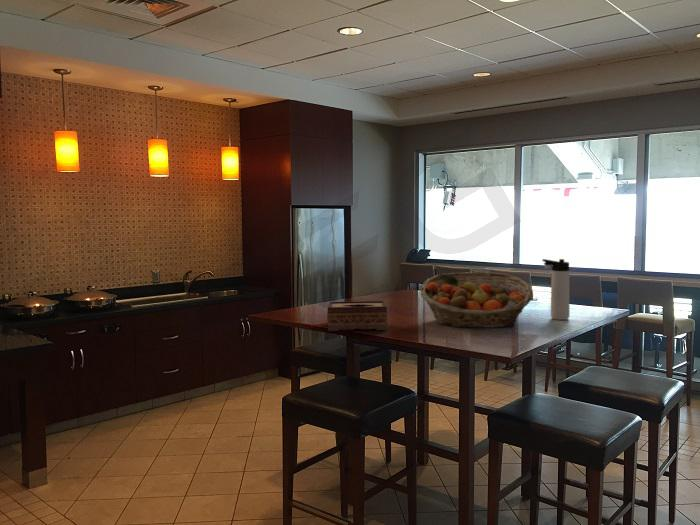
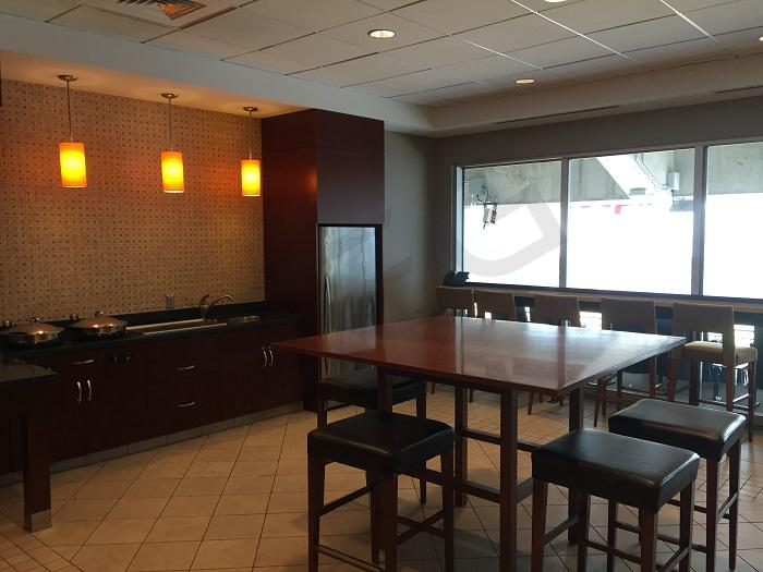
- fruit basket [419,271,534,329]
- tissue box [326,300,388,332]
- thermos bottle [541,258,571,321]
